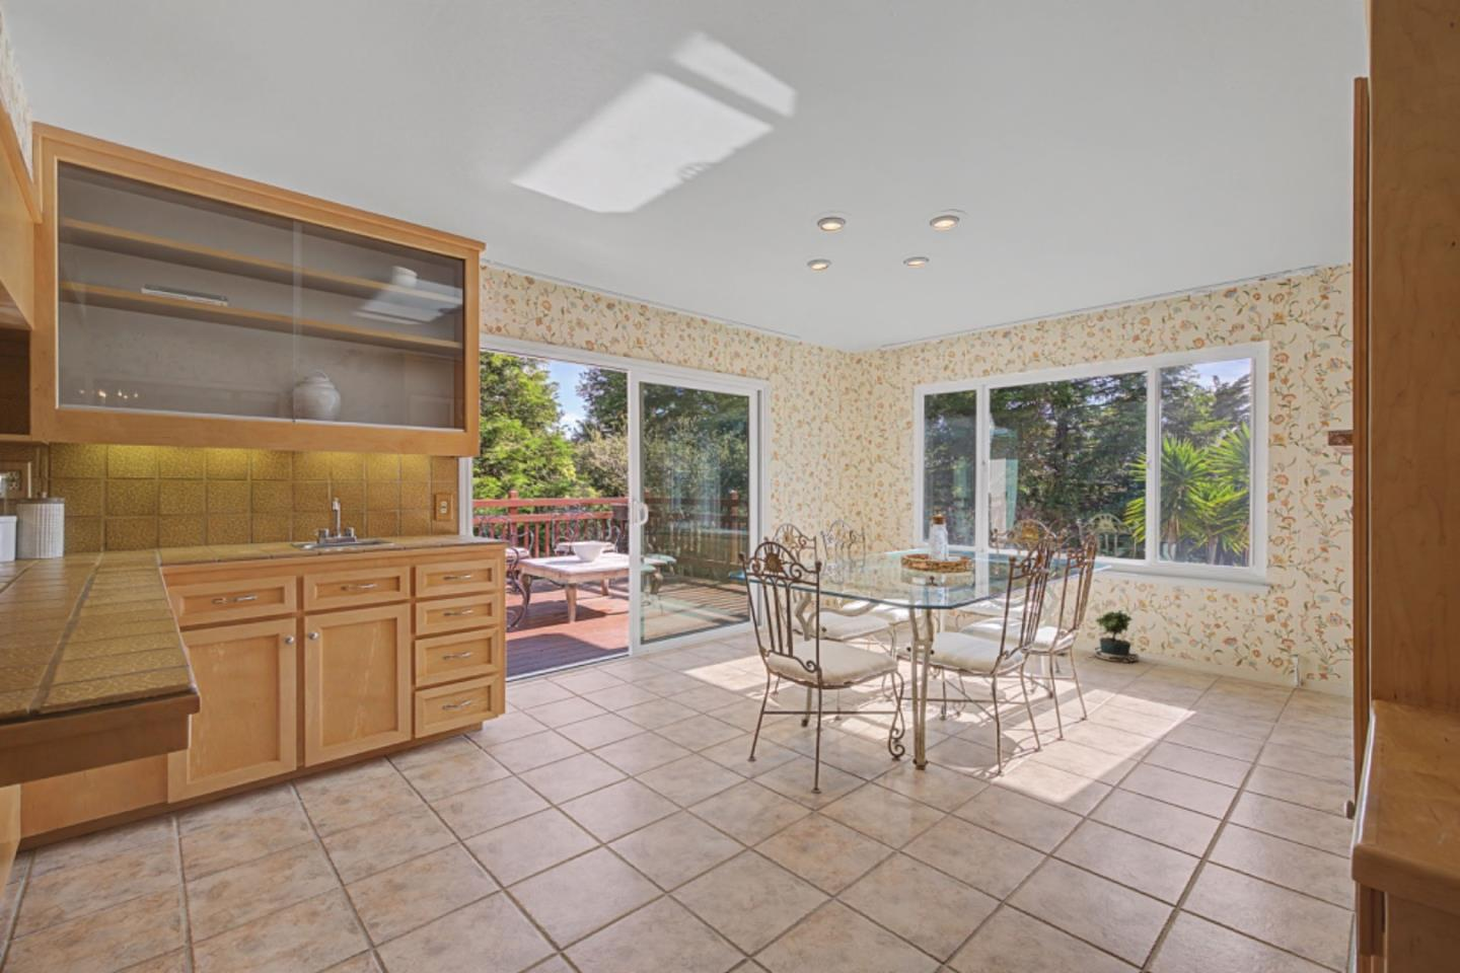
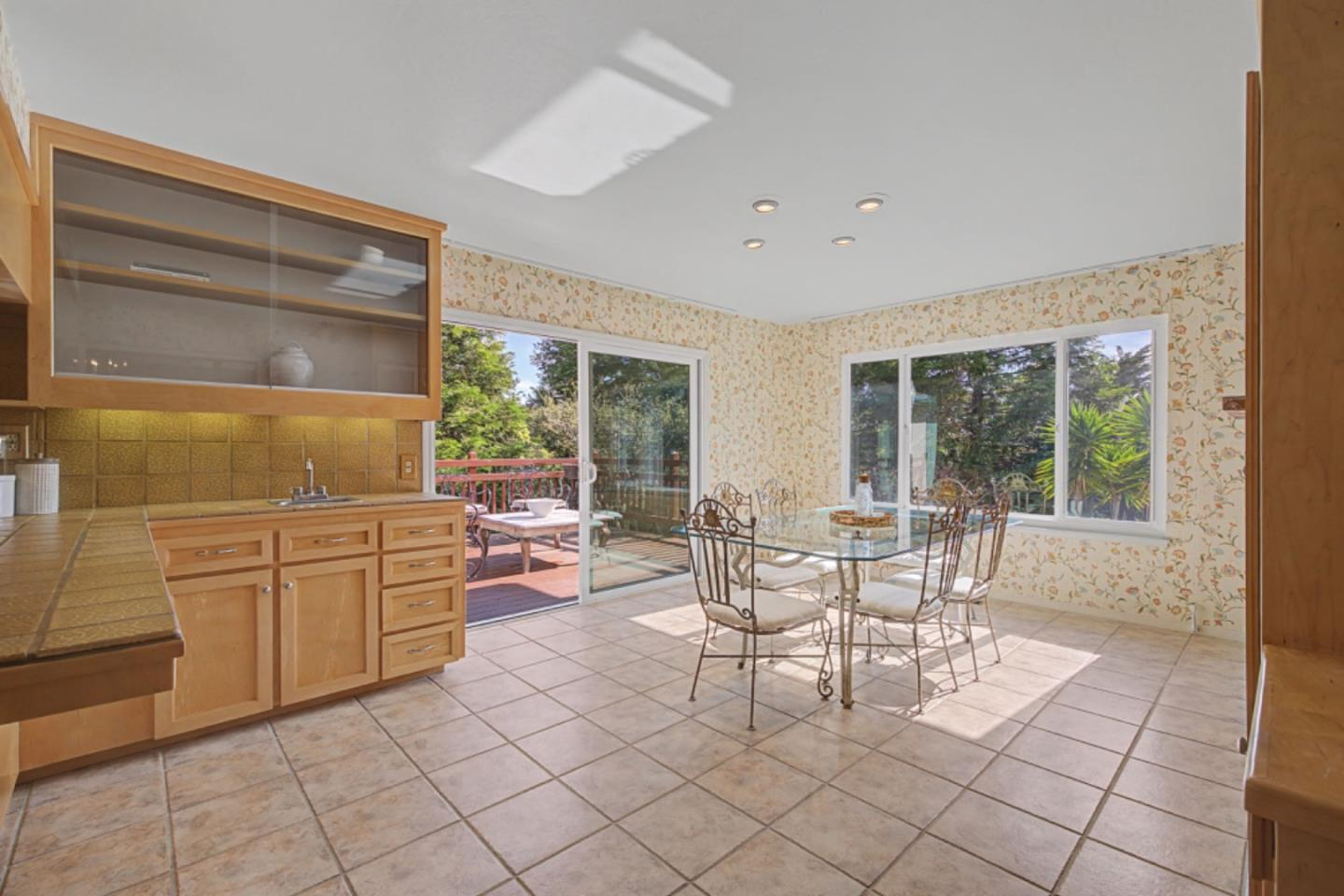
- potted plant [1085,608,1140,664]
